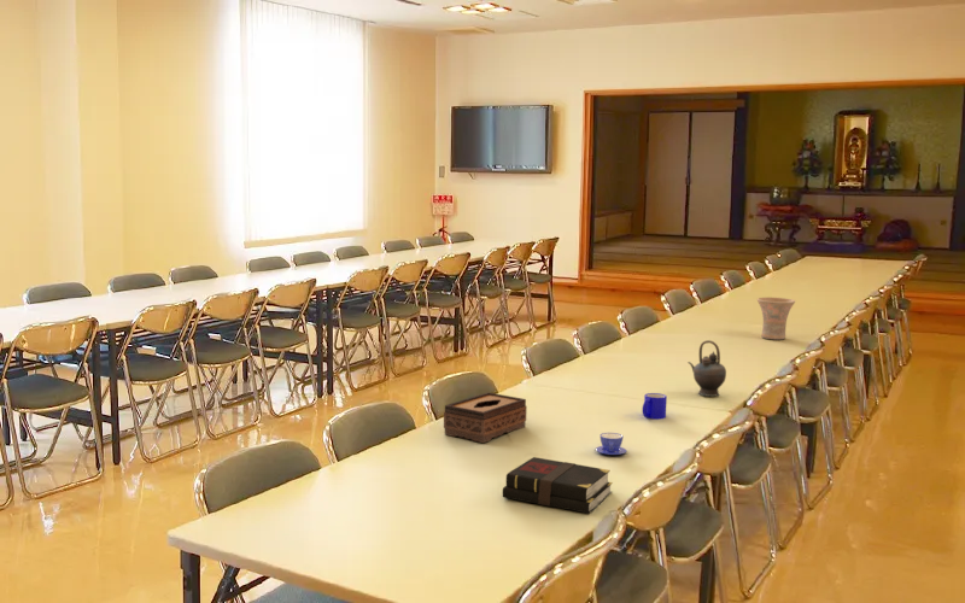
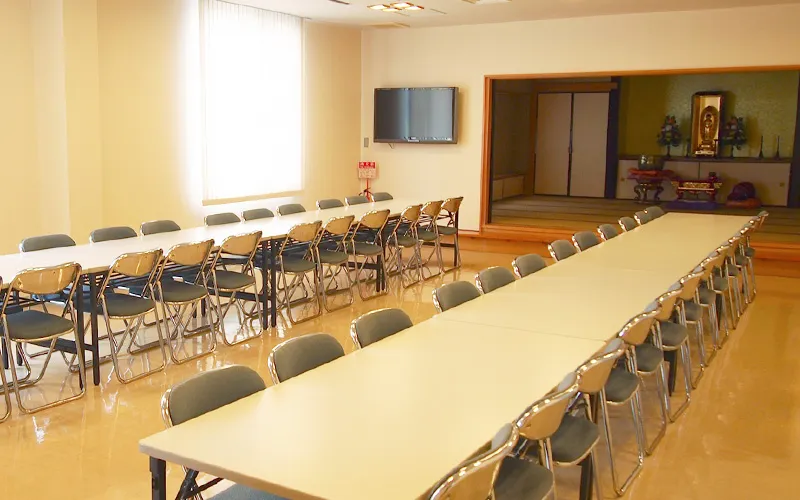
- vase [756,297,796,340]
- tissue box [443,391,528,444]
- teacup [595,432,627,456]
- mug [642,392,668,421]
- book [502,456,614,514]
- teapot [686,339,727,398]
